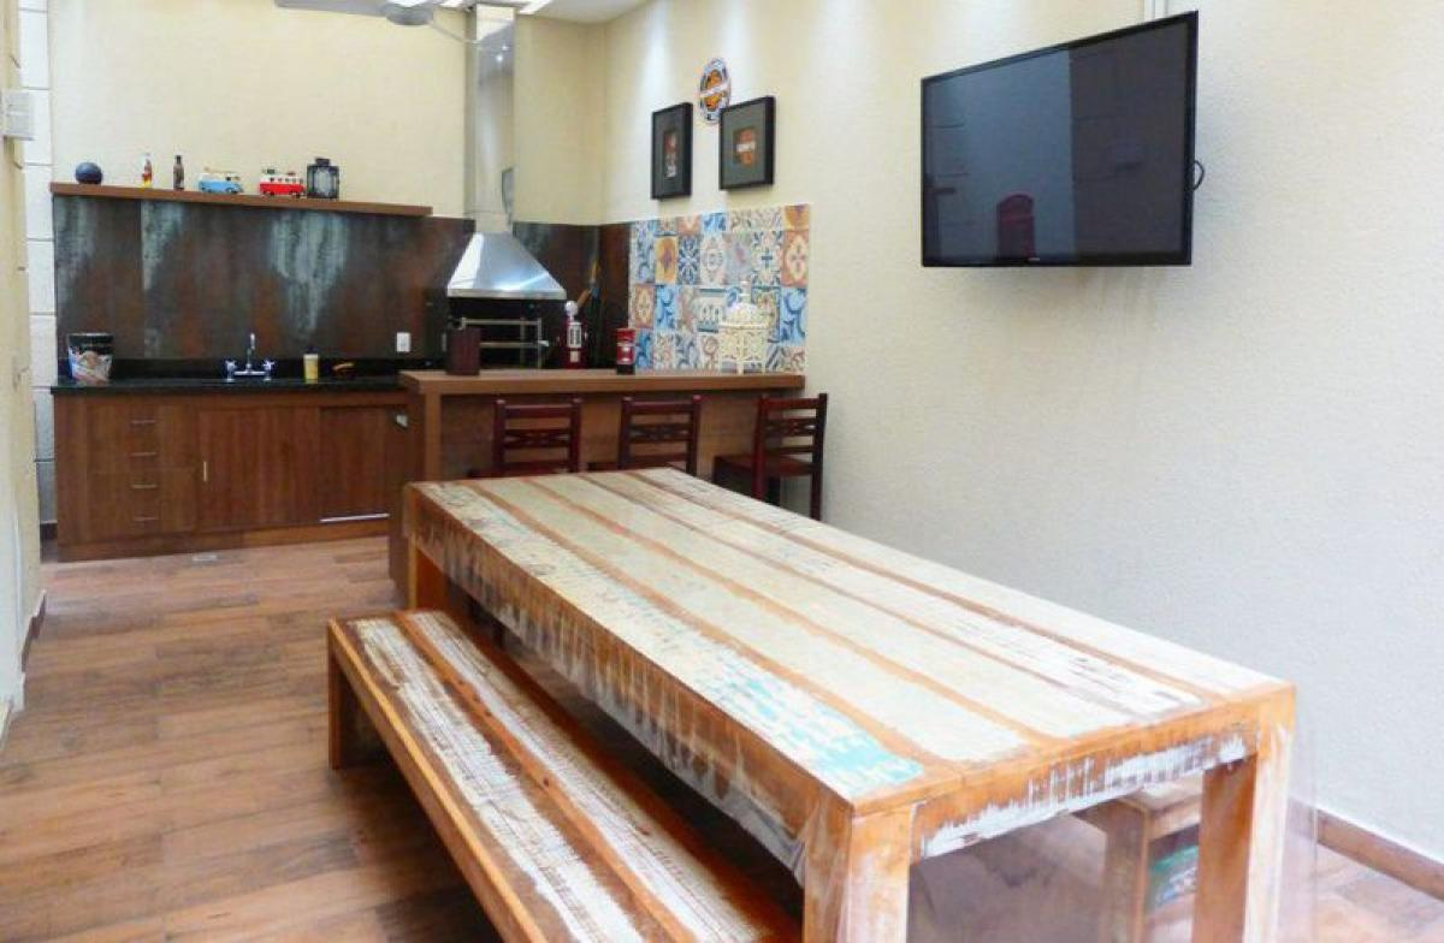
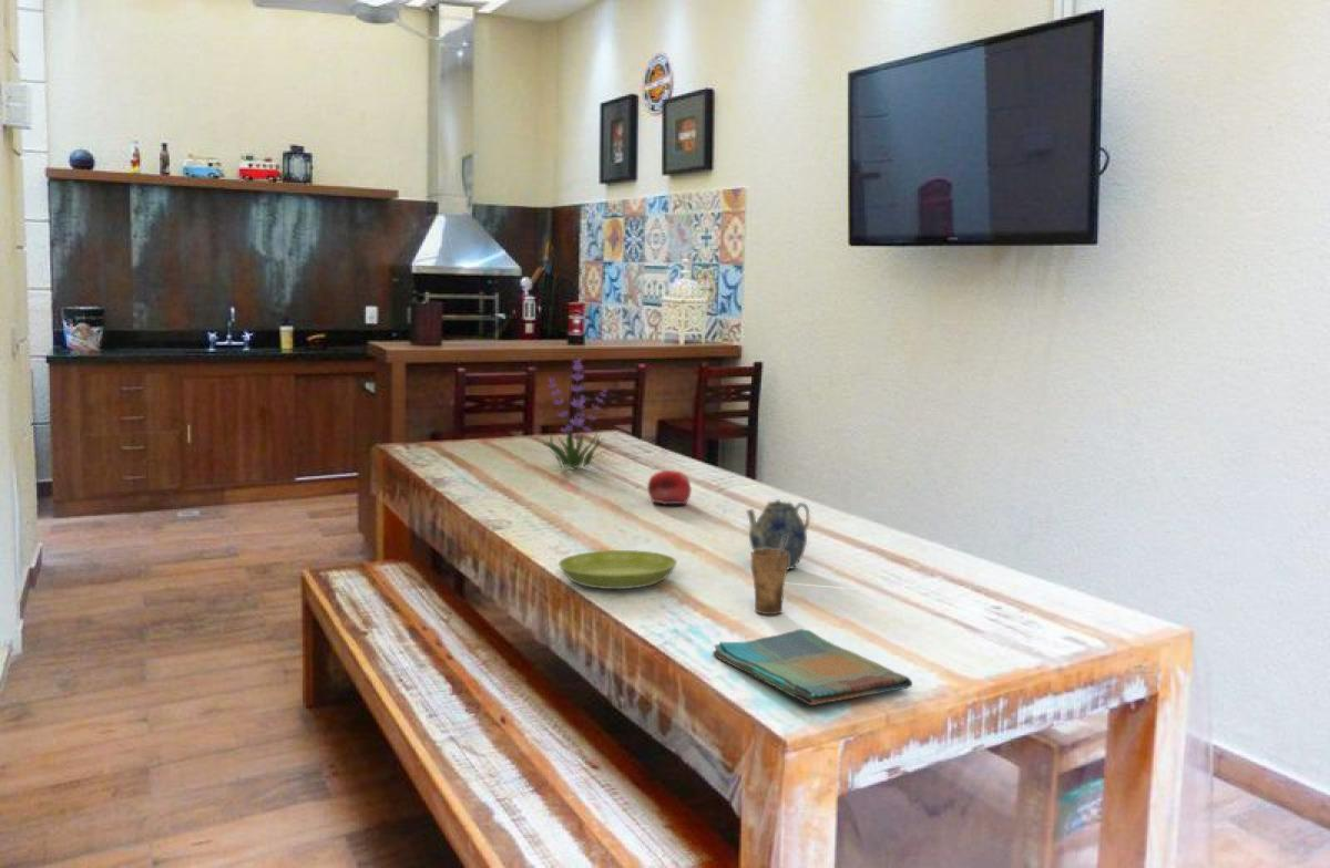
+ saucer [557,549,678,590]
+ plant [541,358,608,469]
+ teapot [745,498,810,571]
+ dish towel [712,628,913,706]
+ cup [750,537,788,616]
+ fruit [646,469,693,506]
